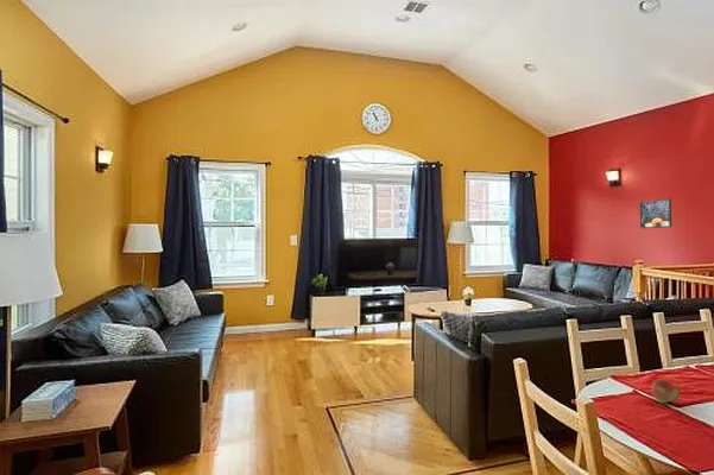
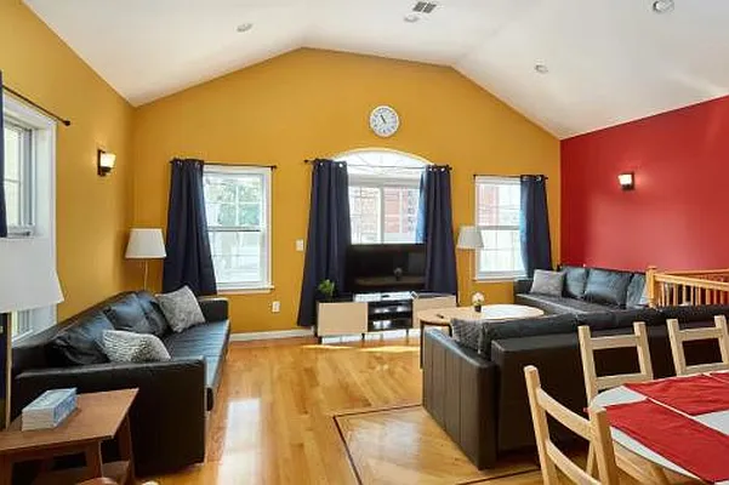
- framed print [638,197,672,229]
- fruit [651,378,681,404]
